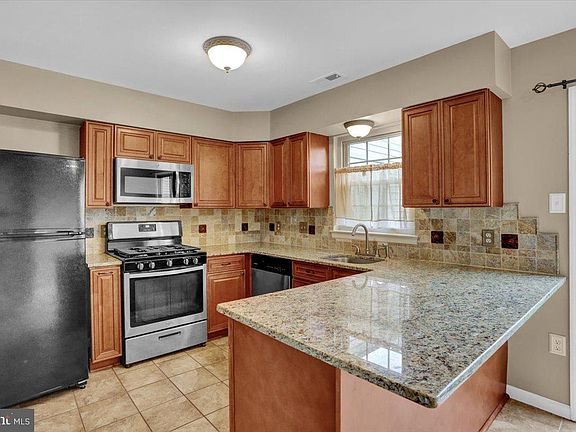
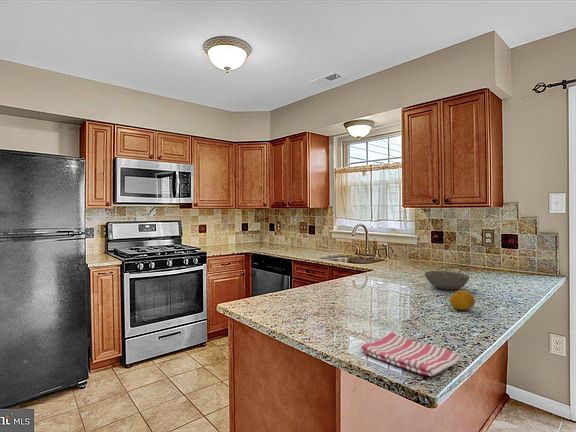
+ bowl [424,270,470,291]
+ dish towel [361,331,461,377]
+ fruit [449,289,476,311]
